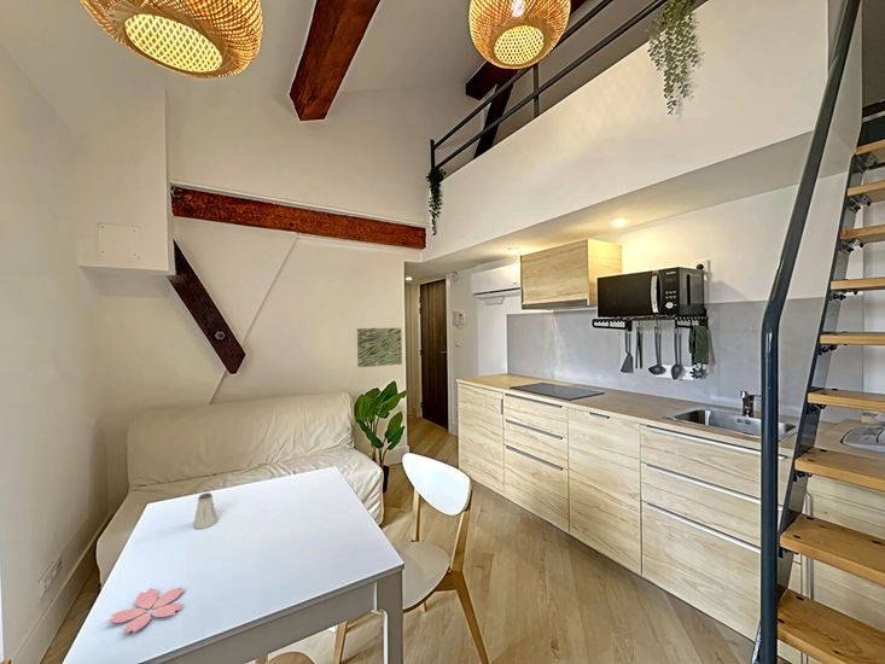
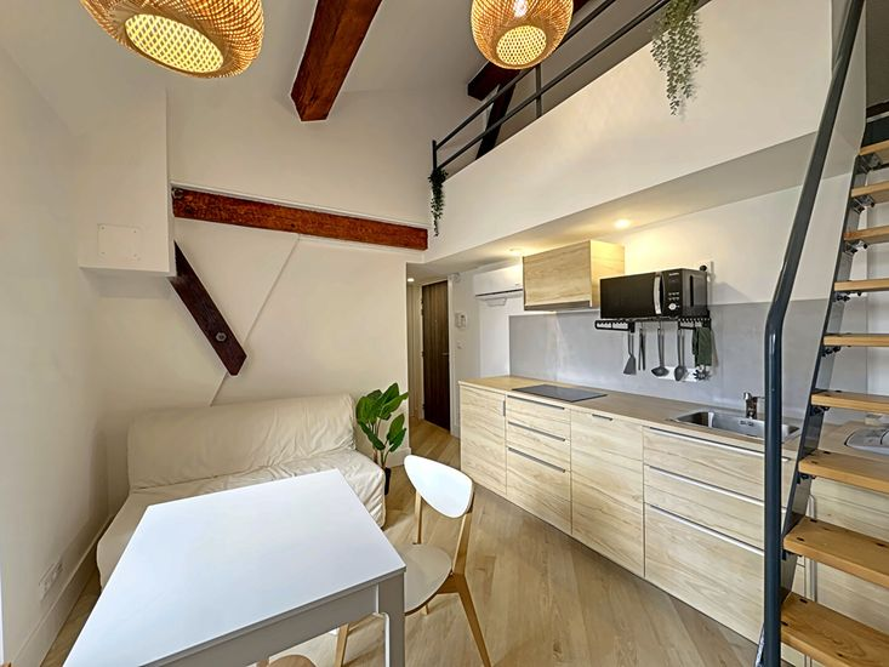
- saltshaker [192,491,219,530]
- wall art [356,327,403,368]
- flower [107,586,186,636]
